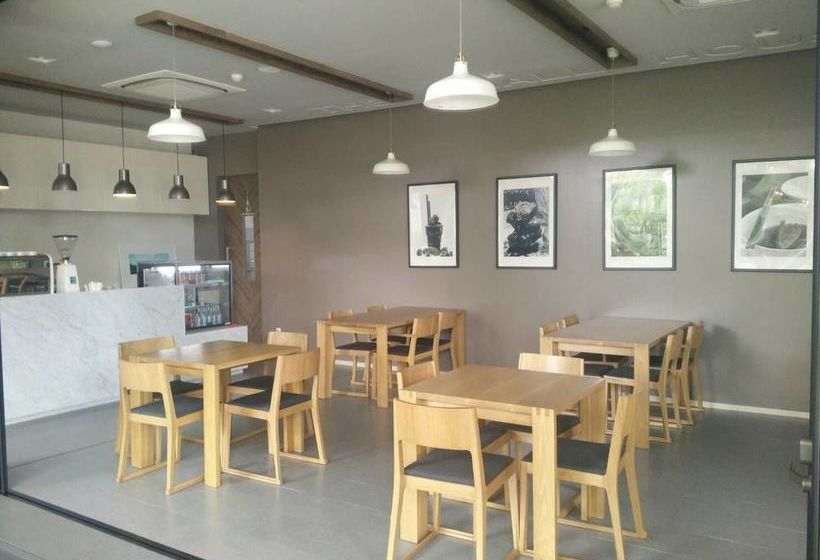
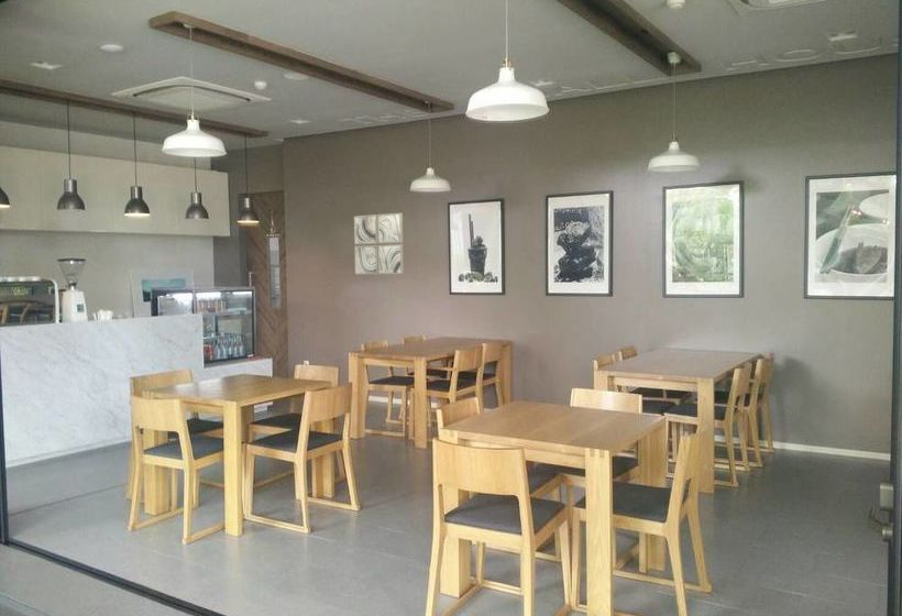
+ wall art [353,212,405,276]
